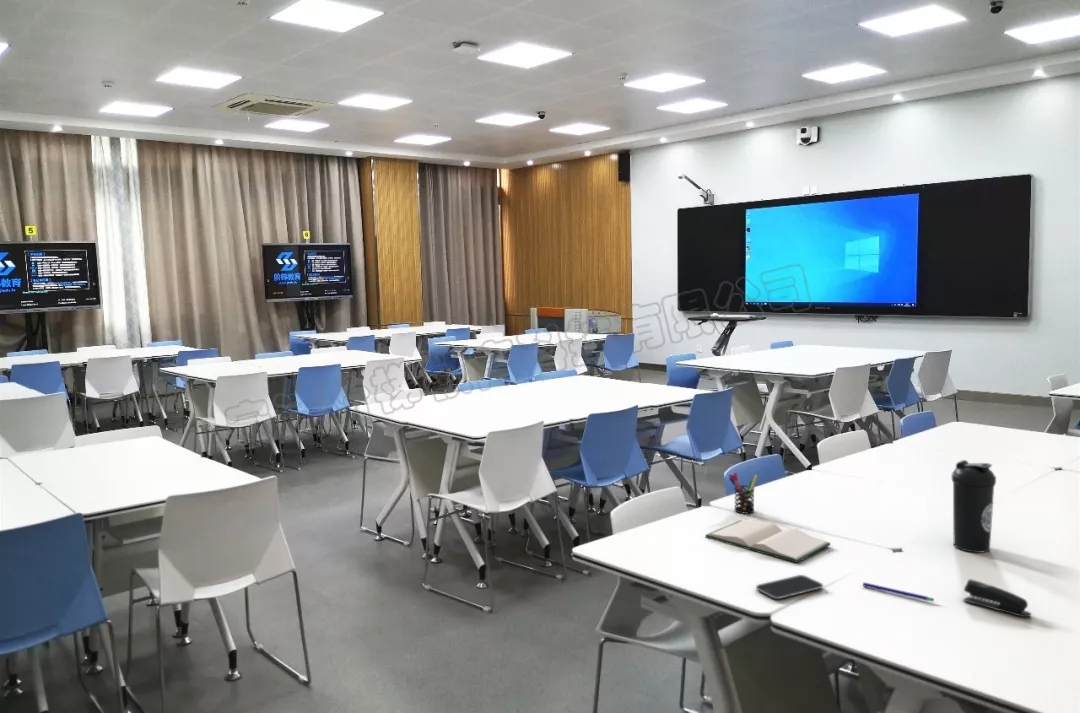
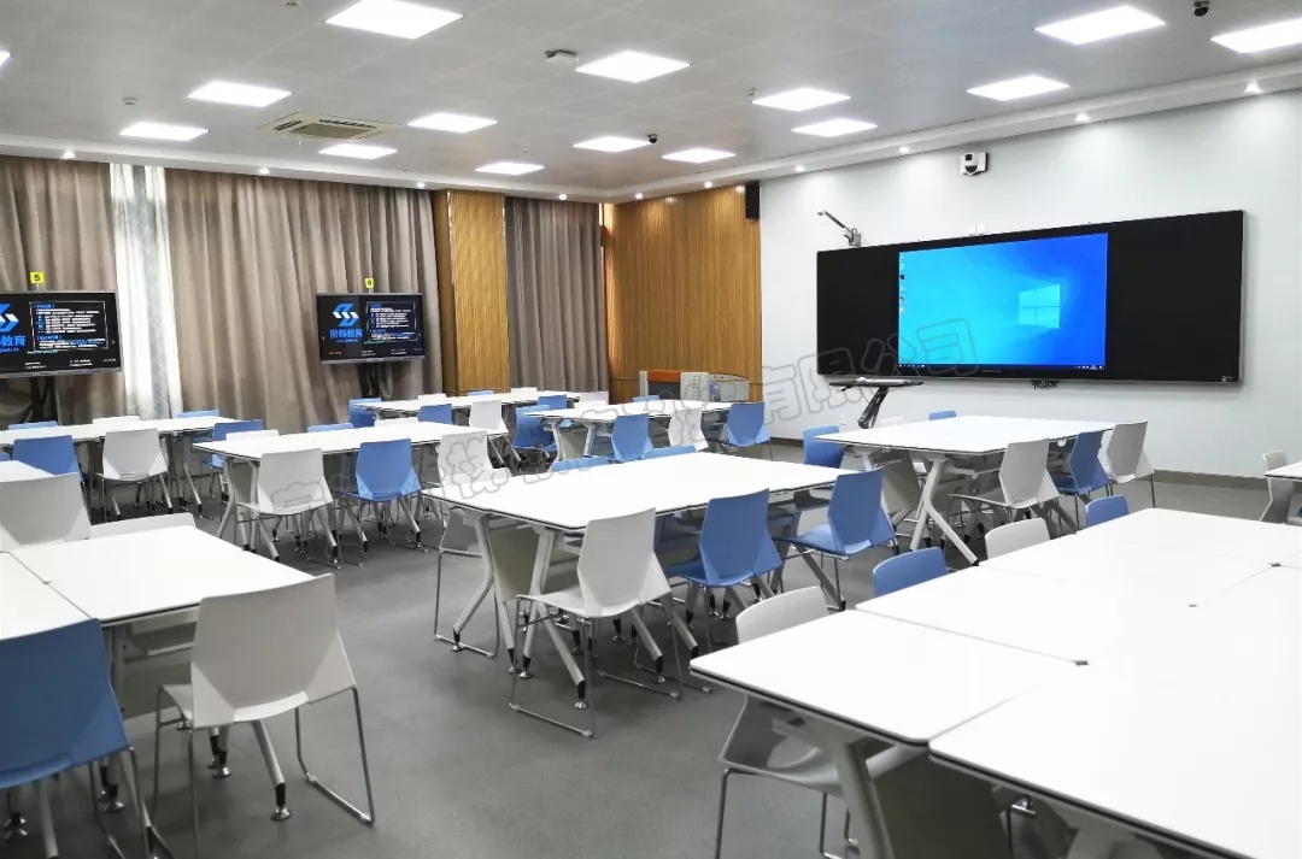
- pen [862,581,935,602]
- water bottle [951,459,997,554]
- smartphone [755,574,824,600]
- pen holder [728,471,759,515]
- hardback book [704,519,831,564]
- stapler [962,578,1032,618]
